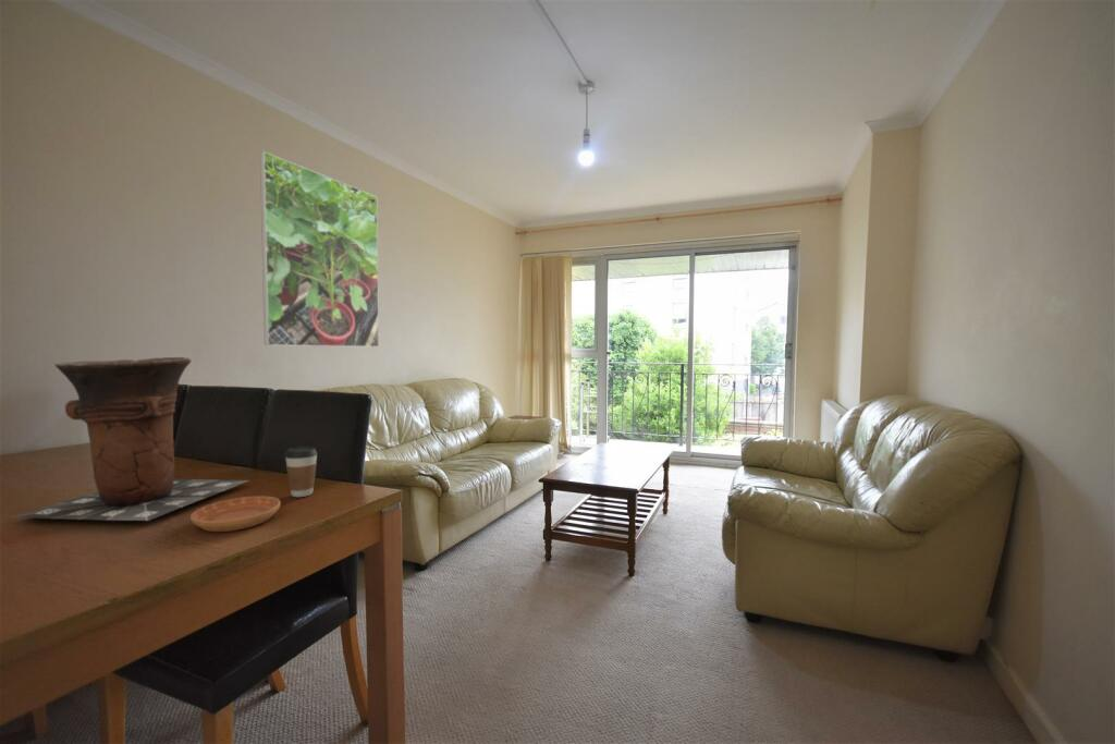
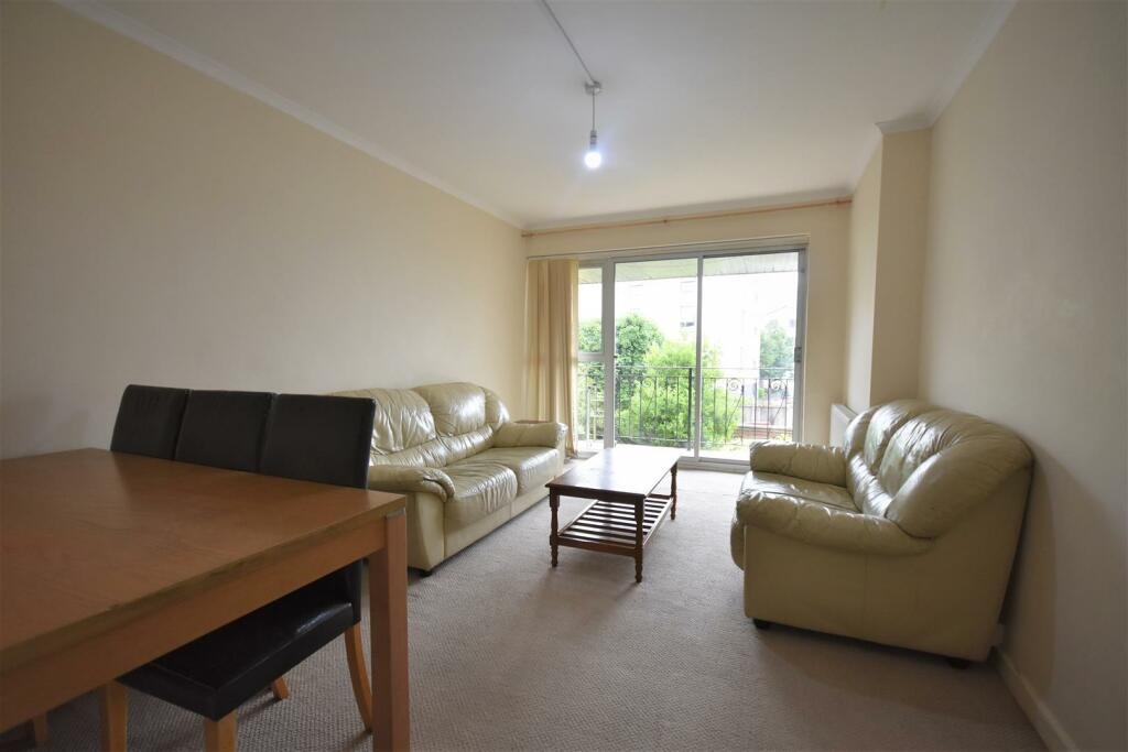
- vase [12,356,249,522]
- coffee cup [284,446,318,498]
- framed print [259,150,380,347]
- saucer [189,495,282,533]
